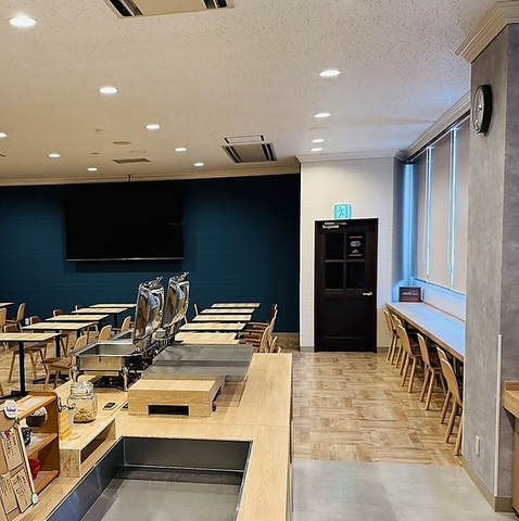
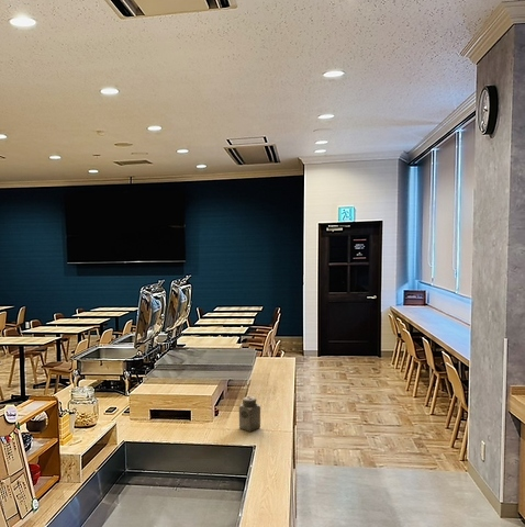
+ salt shaker [238,395,261,433]
